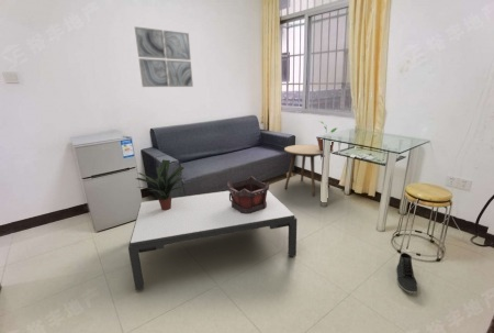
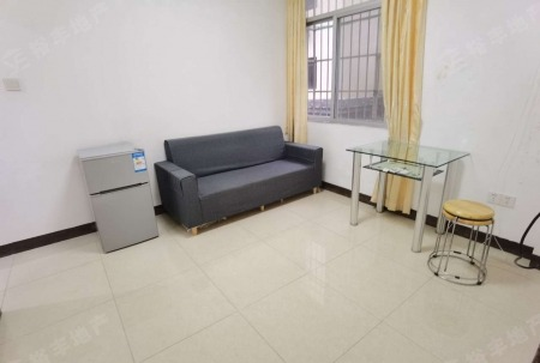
- coffee table [127,190,297,291]
- sneaker [395,252,418,295]
- side table [283,144,335,197]
- wall art [134,25,194,88]
- potted plant [316,120,338,152]
- decorative container [226,175,271,214]
- potted plant [135,158,187,210]
